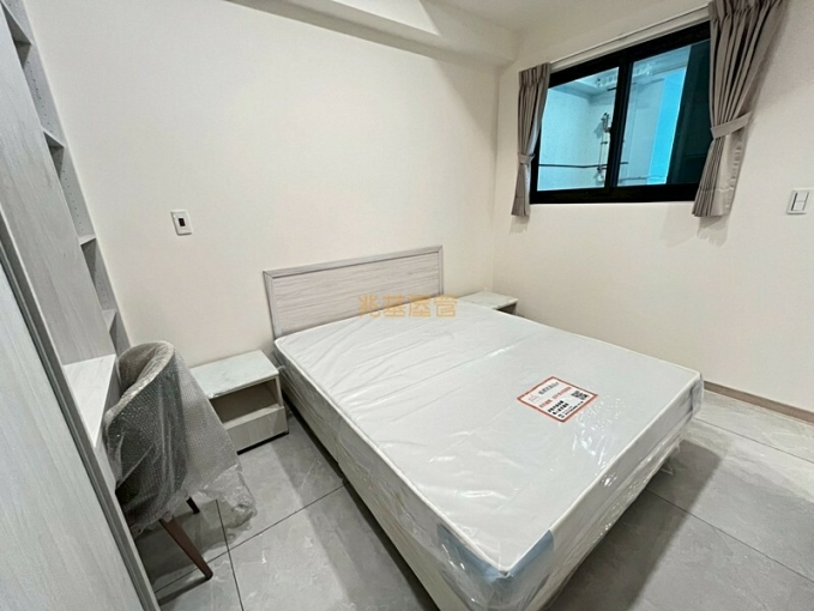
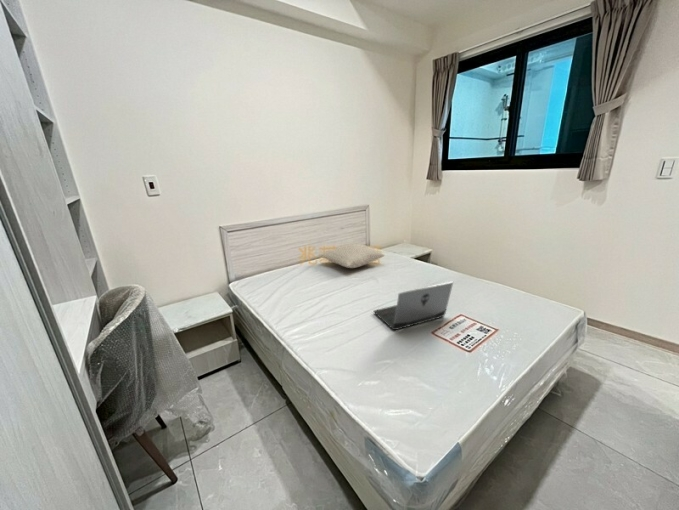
+ laptop computer [373,280,454,331]
+ pillow [318,243,385,269]
